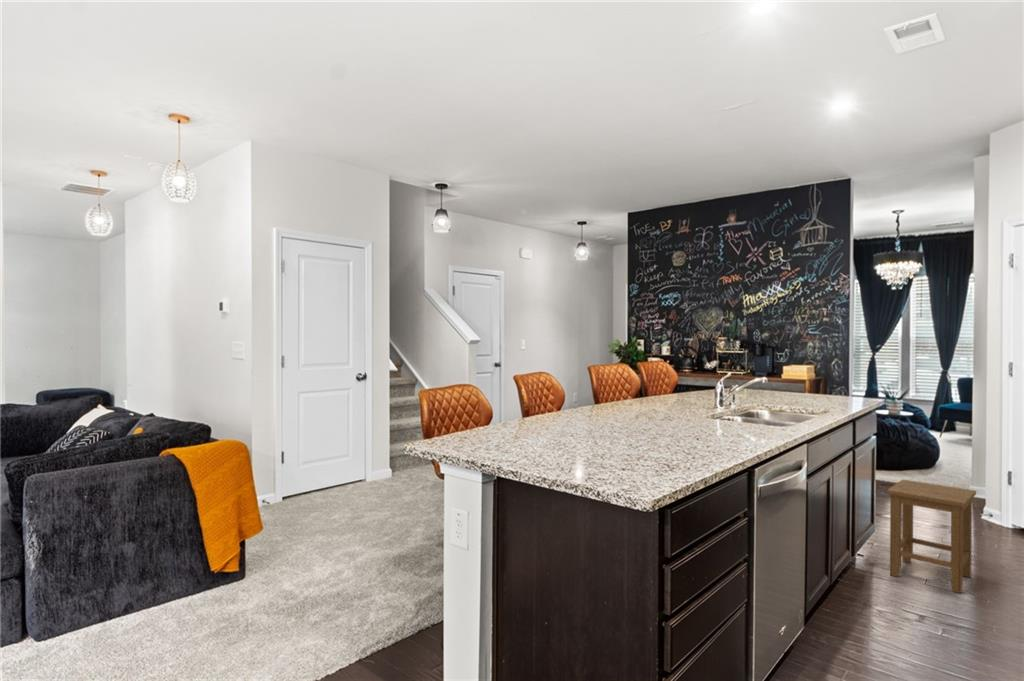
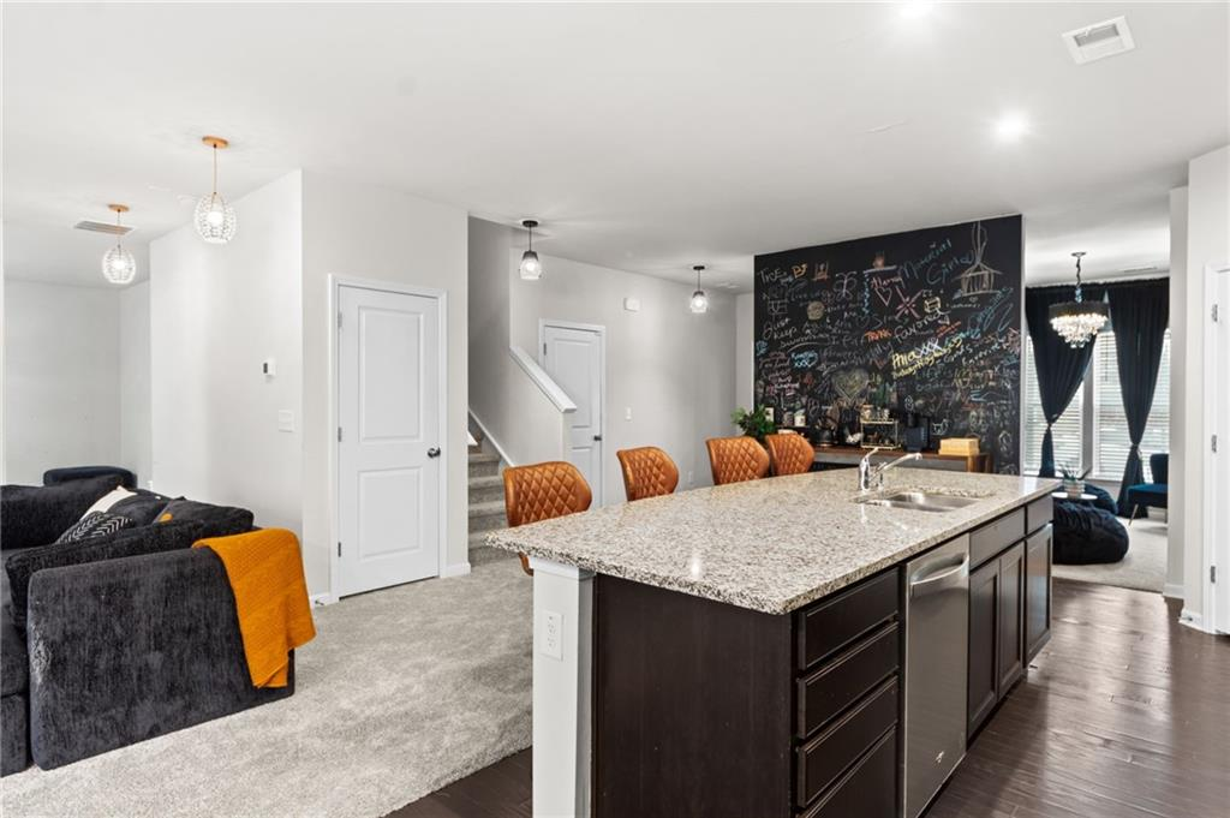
- stool [885,478,977,594]
